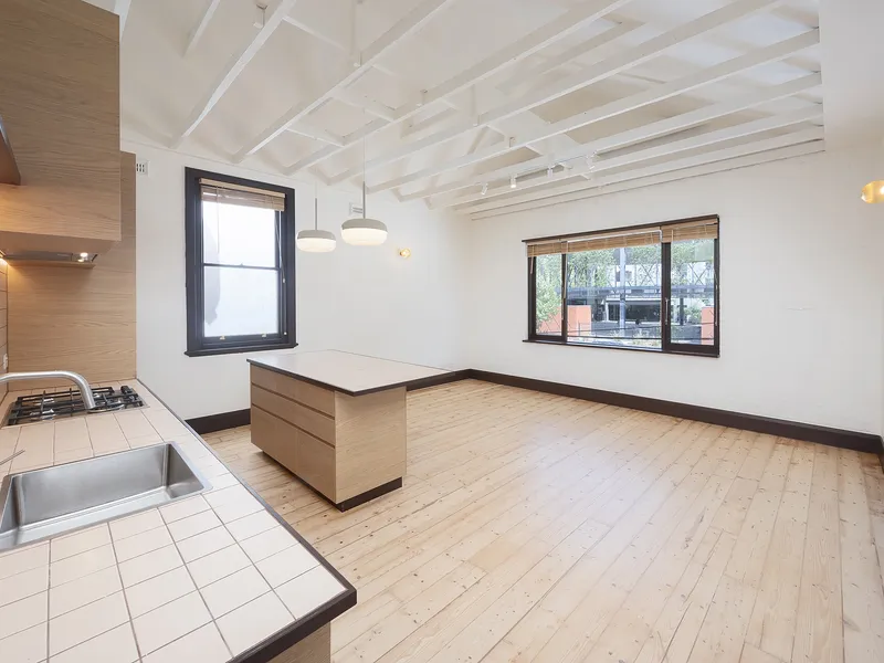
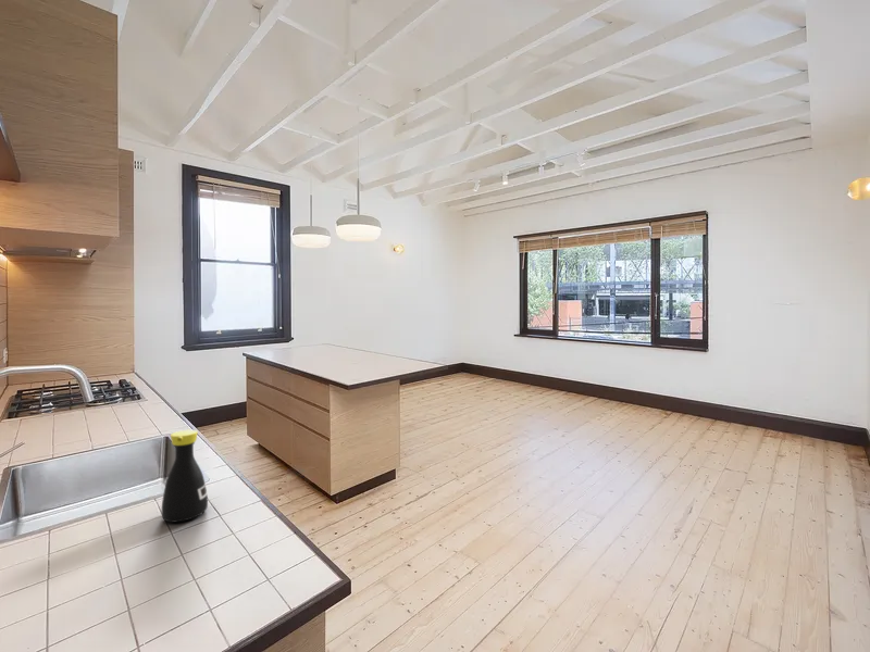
+ bottle [161,428,209,524]
